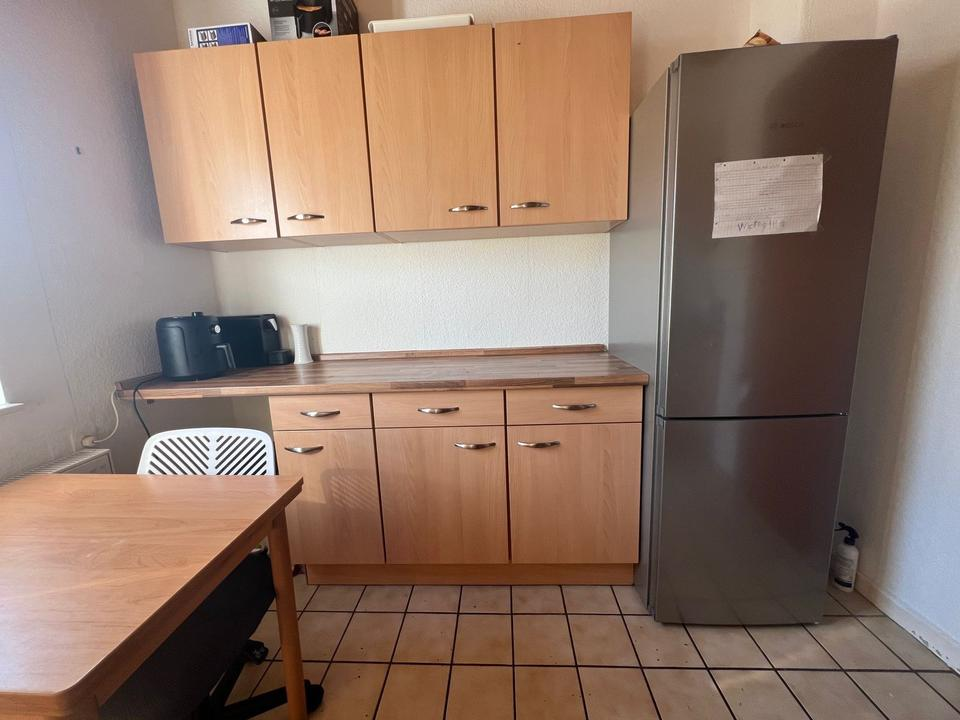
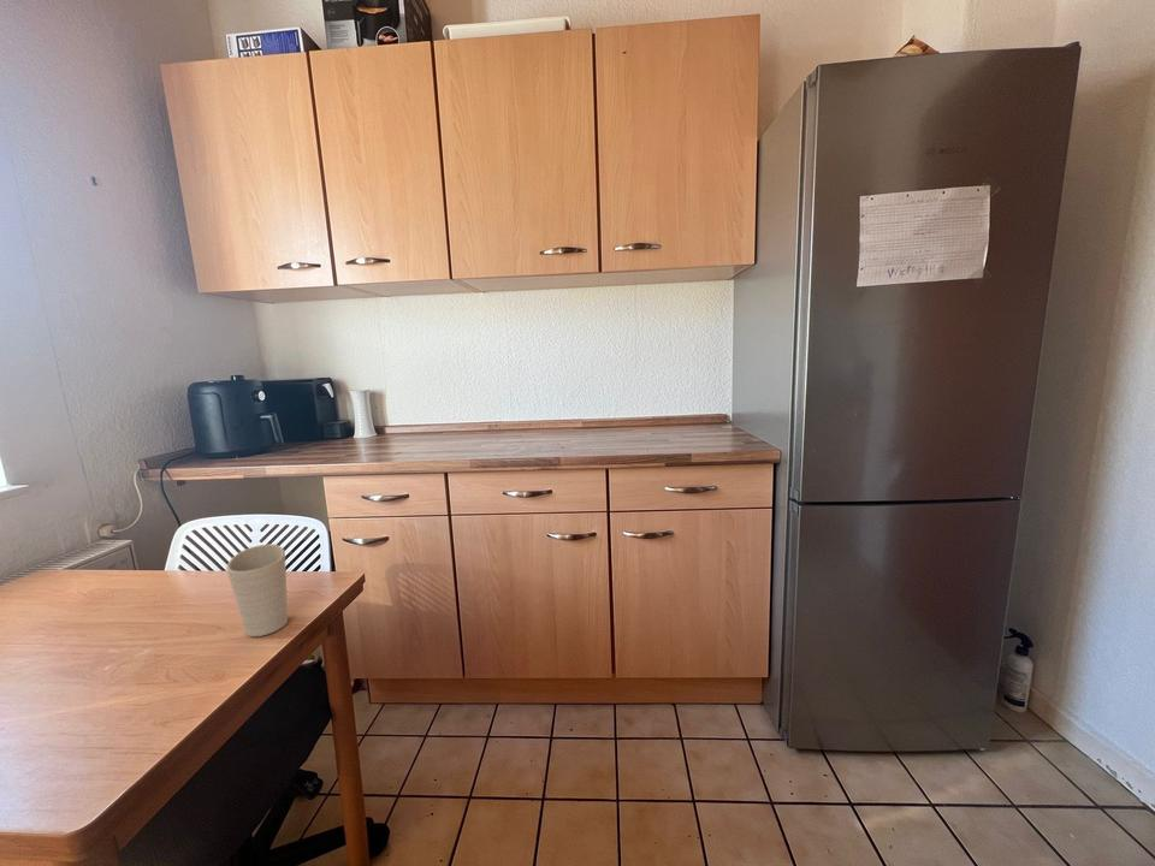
+ cup [225,542,289,637]
